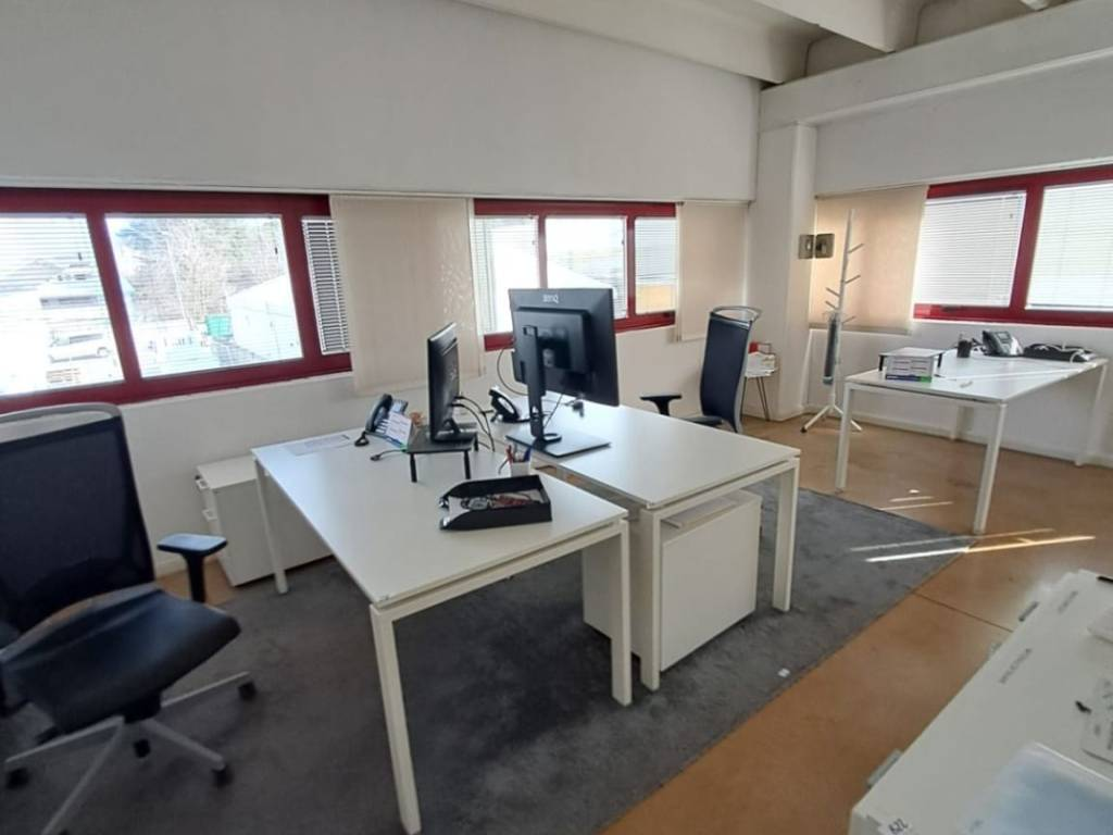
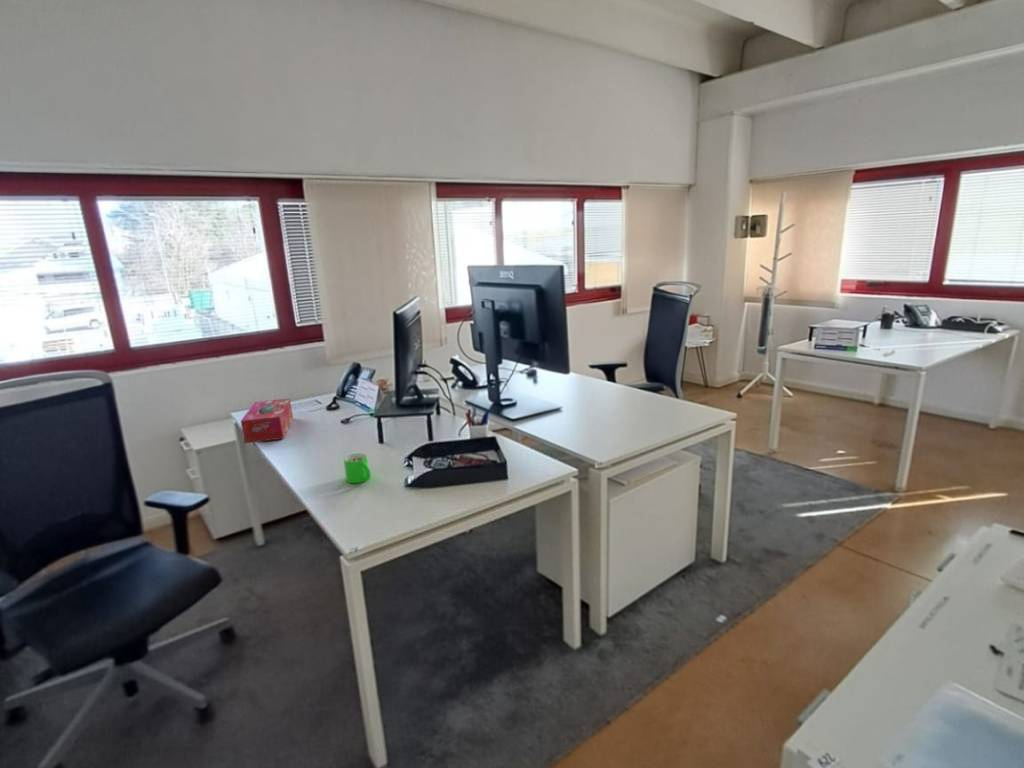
+ tissue box [240,397,294,444]
+ mug [343,452,372,484]
